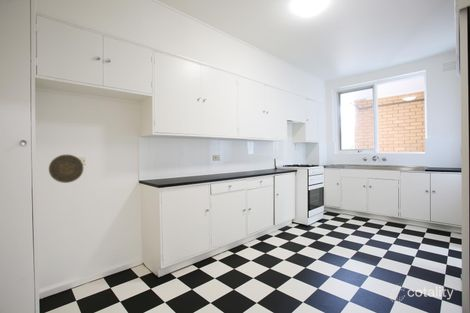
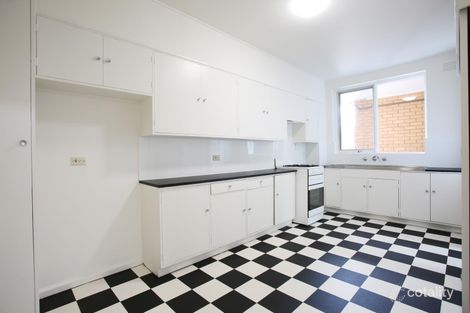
- decorative plate [48,154,84,184]
